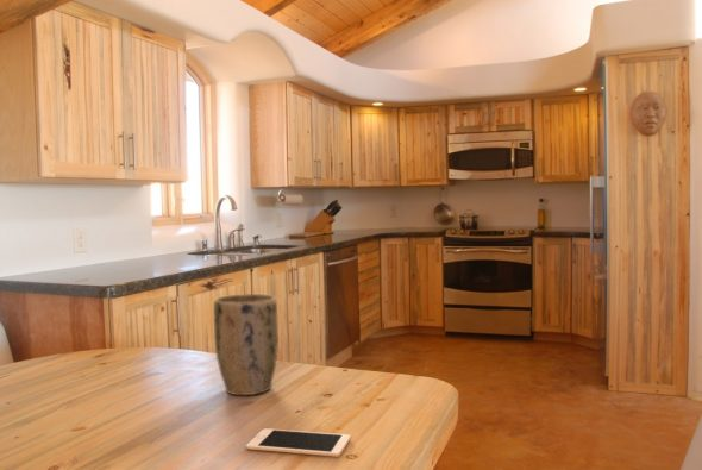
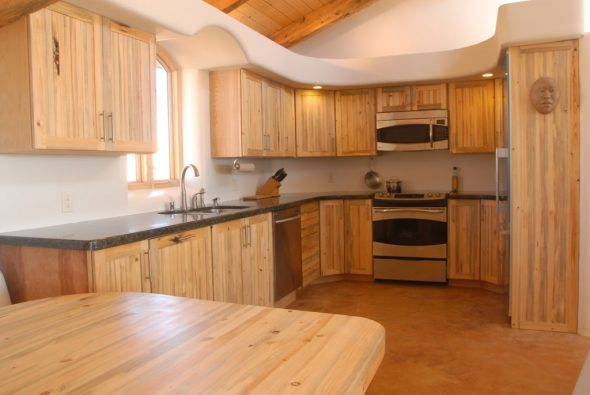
- plant pot [213,293,280,396]
- cell phone [245,427,352,458]
